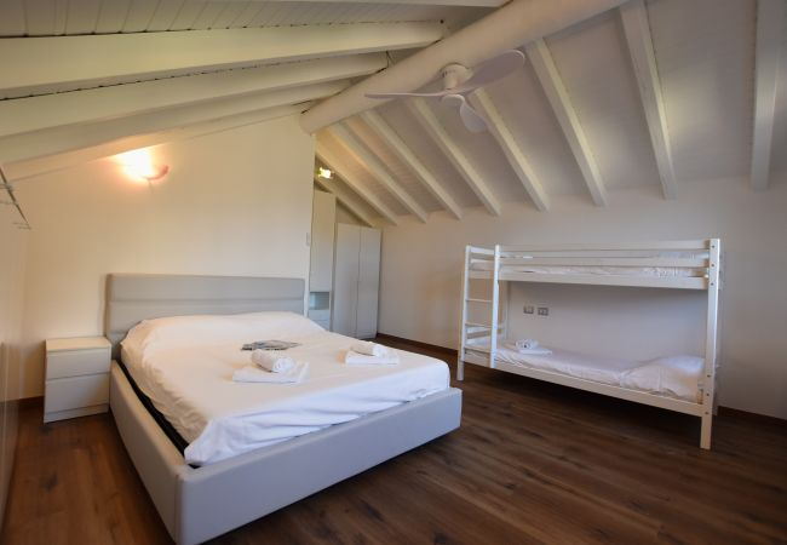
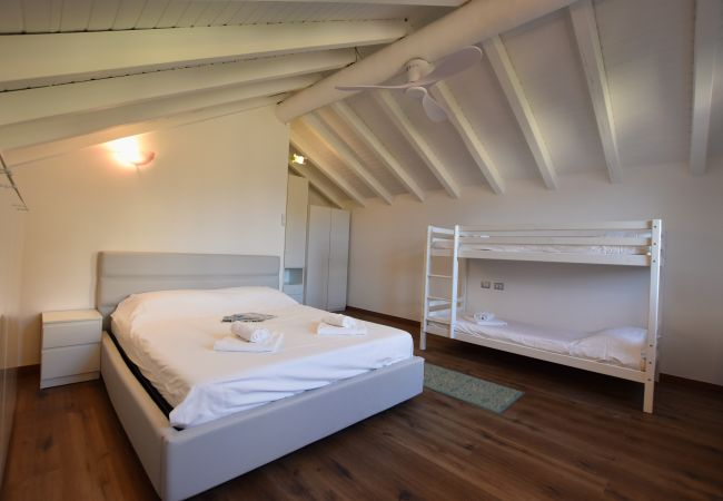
+ rug [423,362,526,415]
